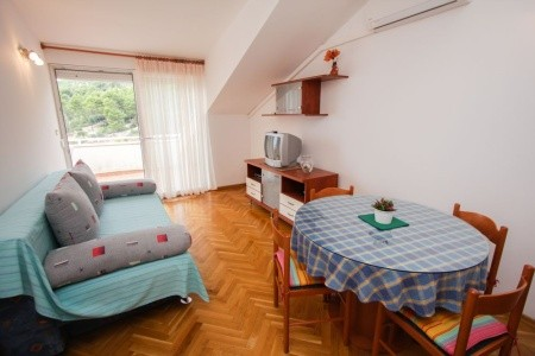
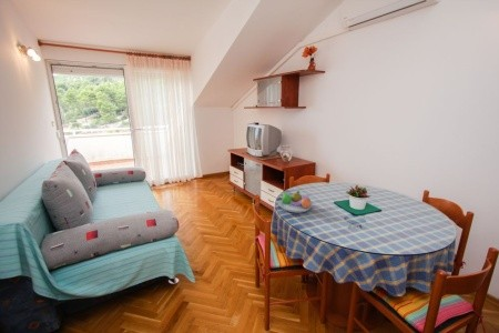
+ fruit bowl [277,190,314,214]
